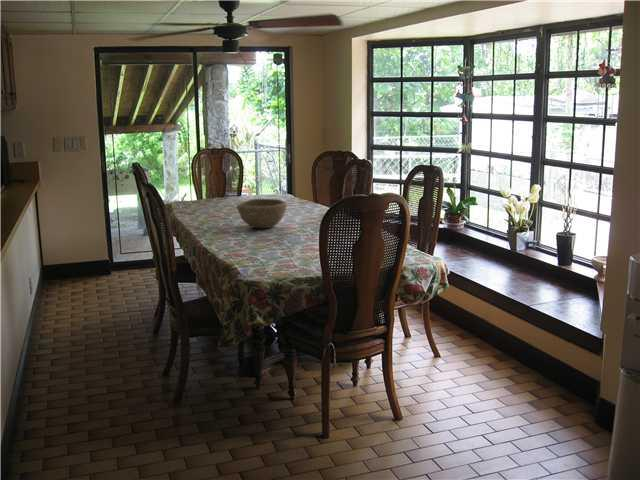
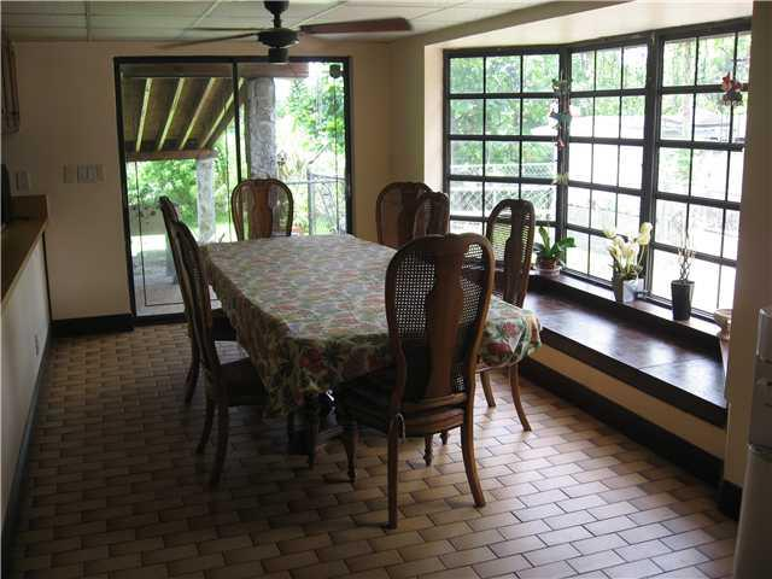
- bowl [236,198,288,229]
